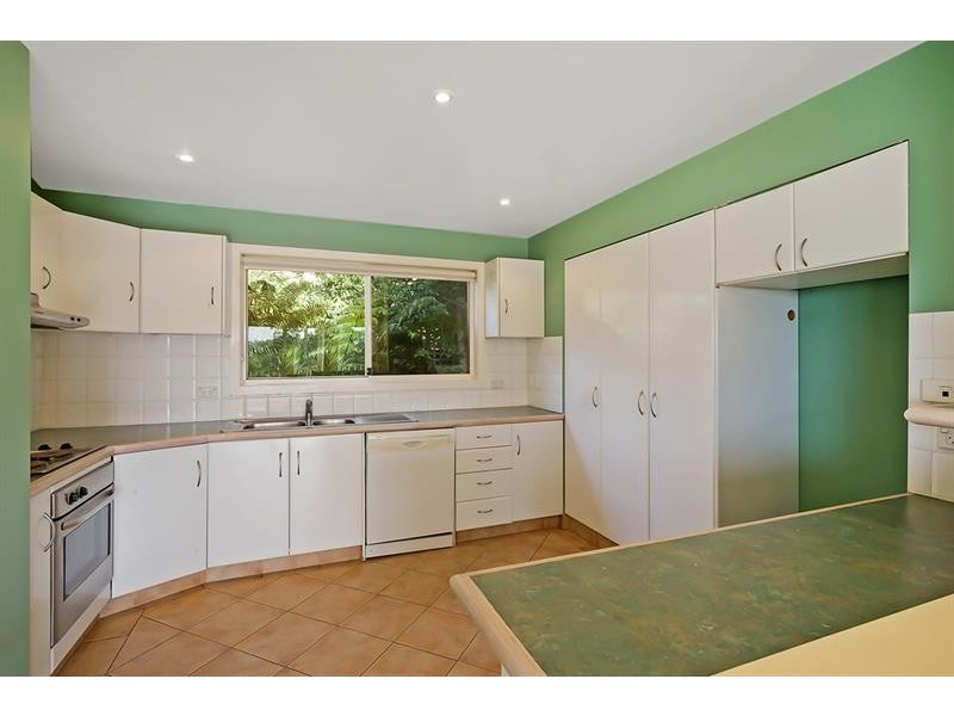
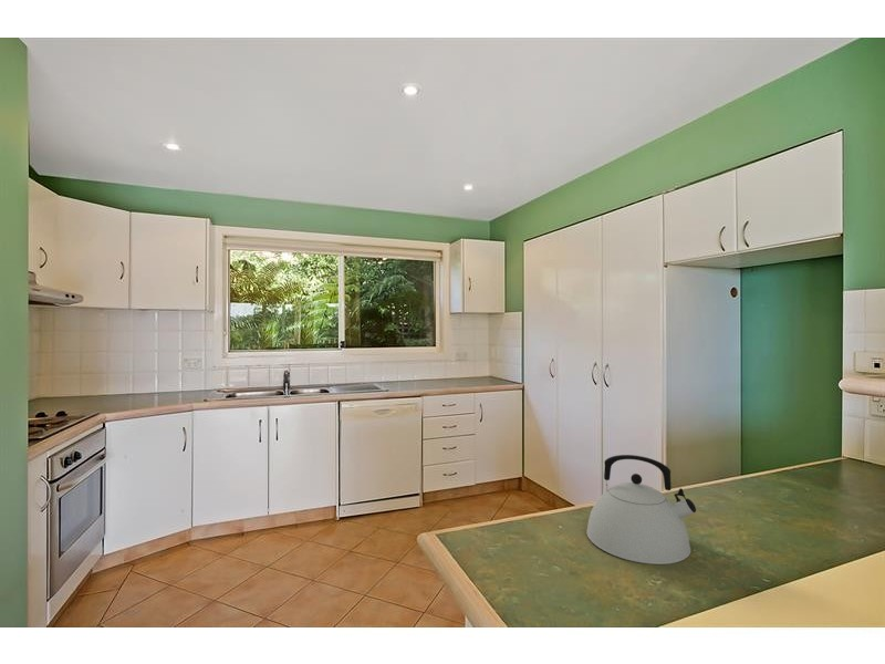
+ kettle [585,454,697,566]
